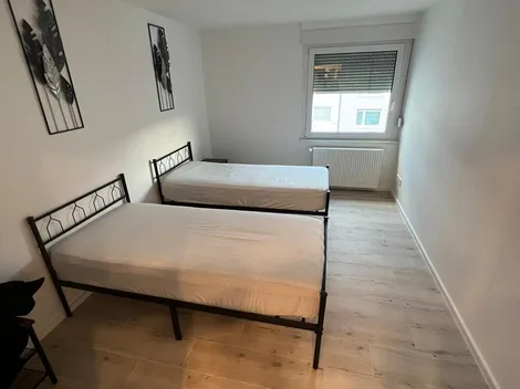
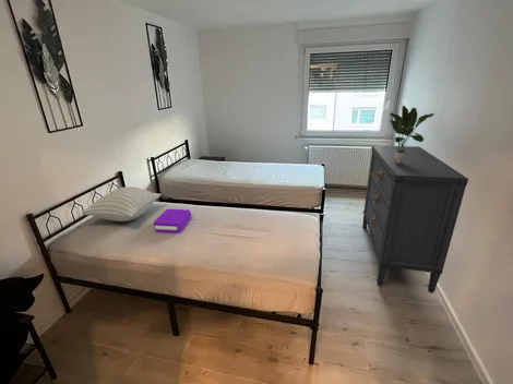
+ potted plant [389,105,436,164]
+ book [153,208,192,235]
+ pillow [81,185,163,223]
+ dresser [361,145,469,295]
